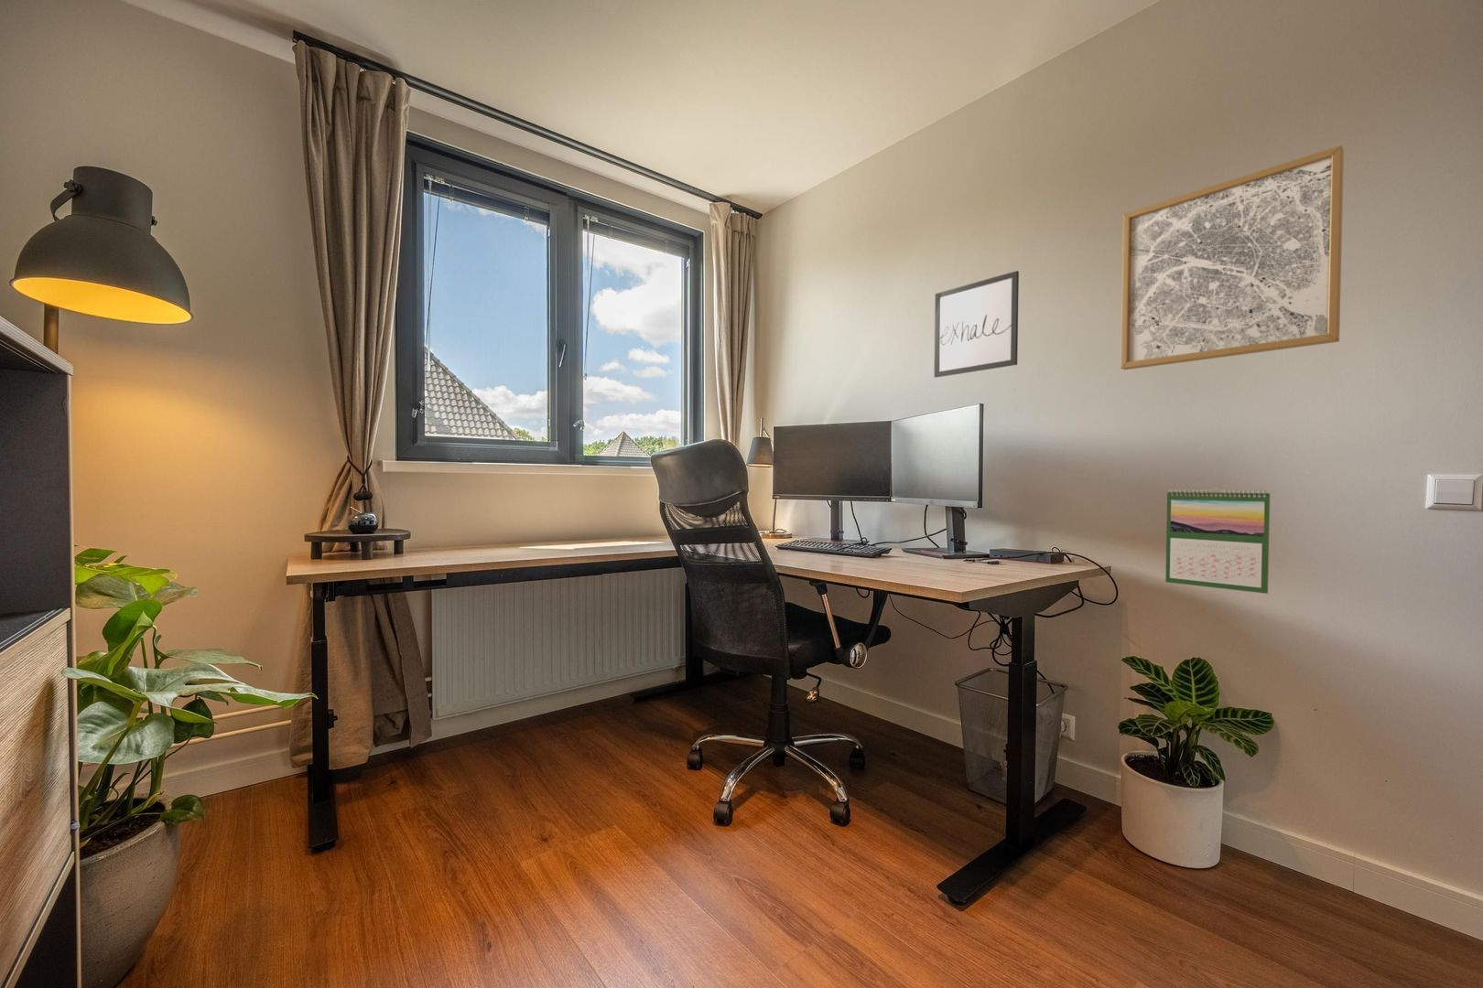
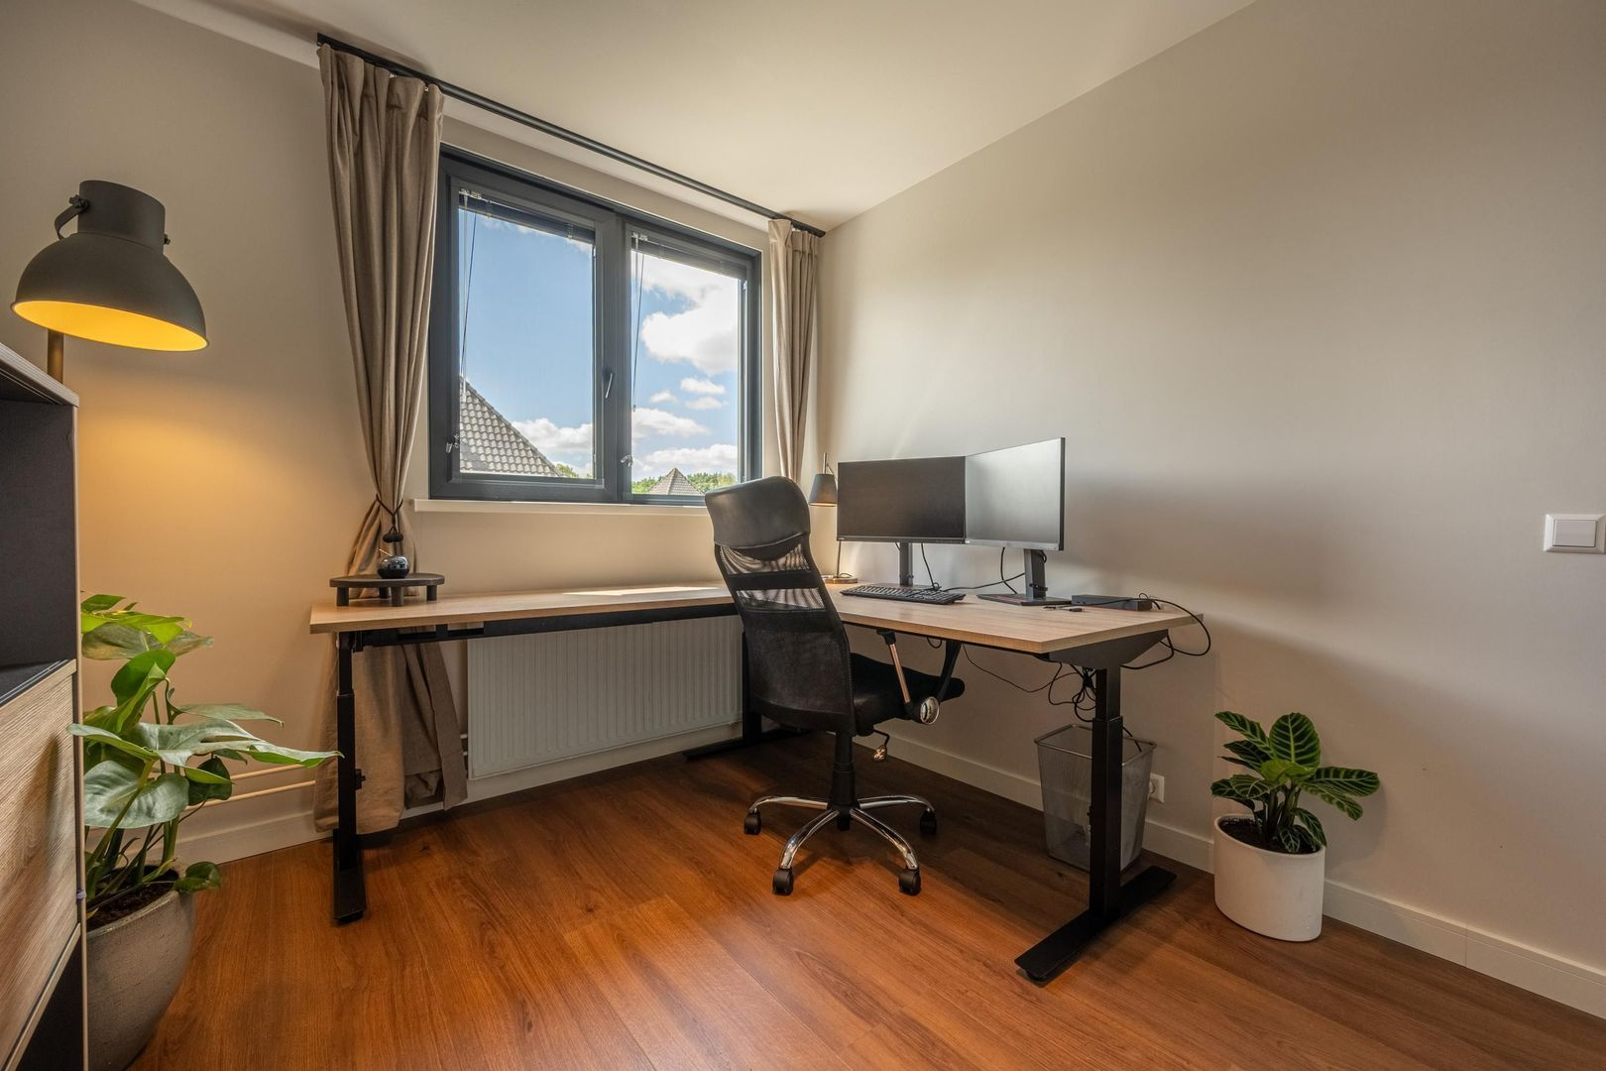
- calendar [1164,487,1271,594]
- wall art [1120,144,1345,370]
- wall art [933,270,1020,378]
